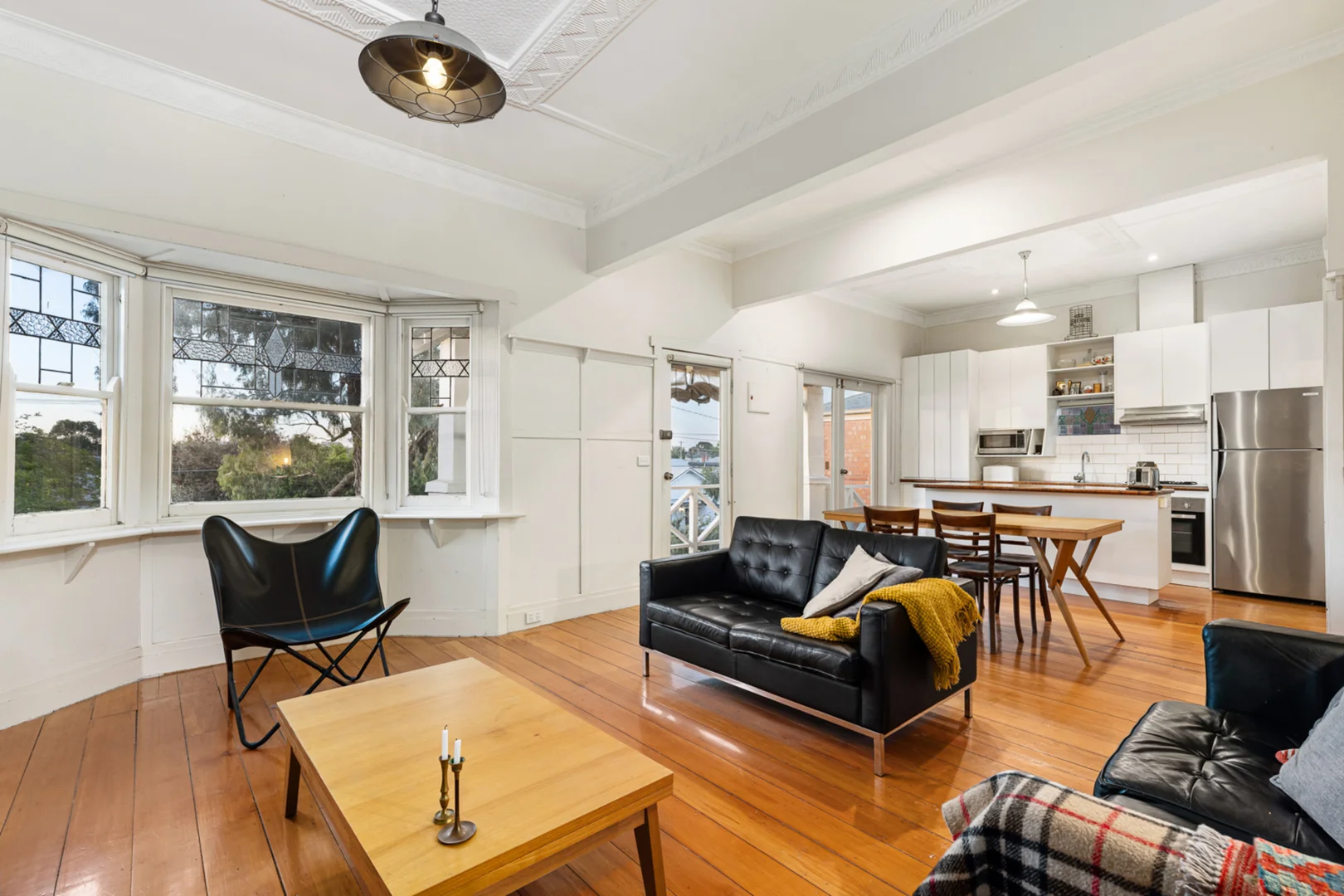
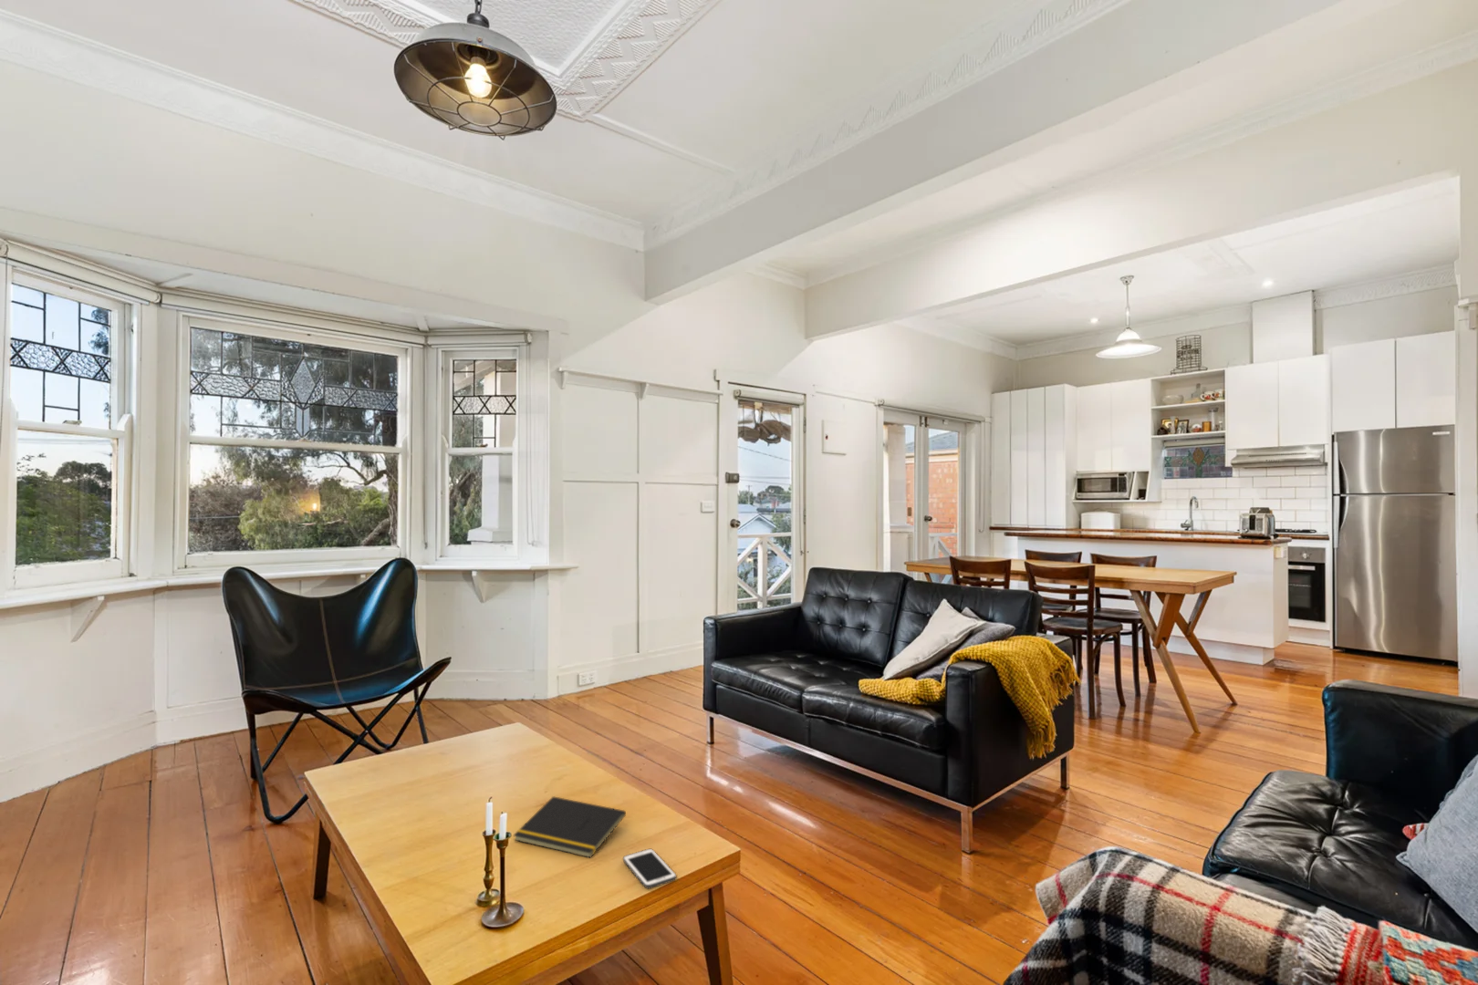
+ notepad [512,795,627,859]
+ cell phone [622,849,677,889]
